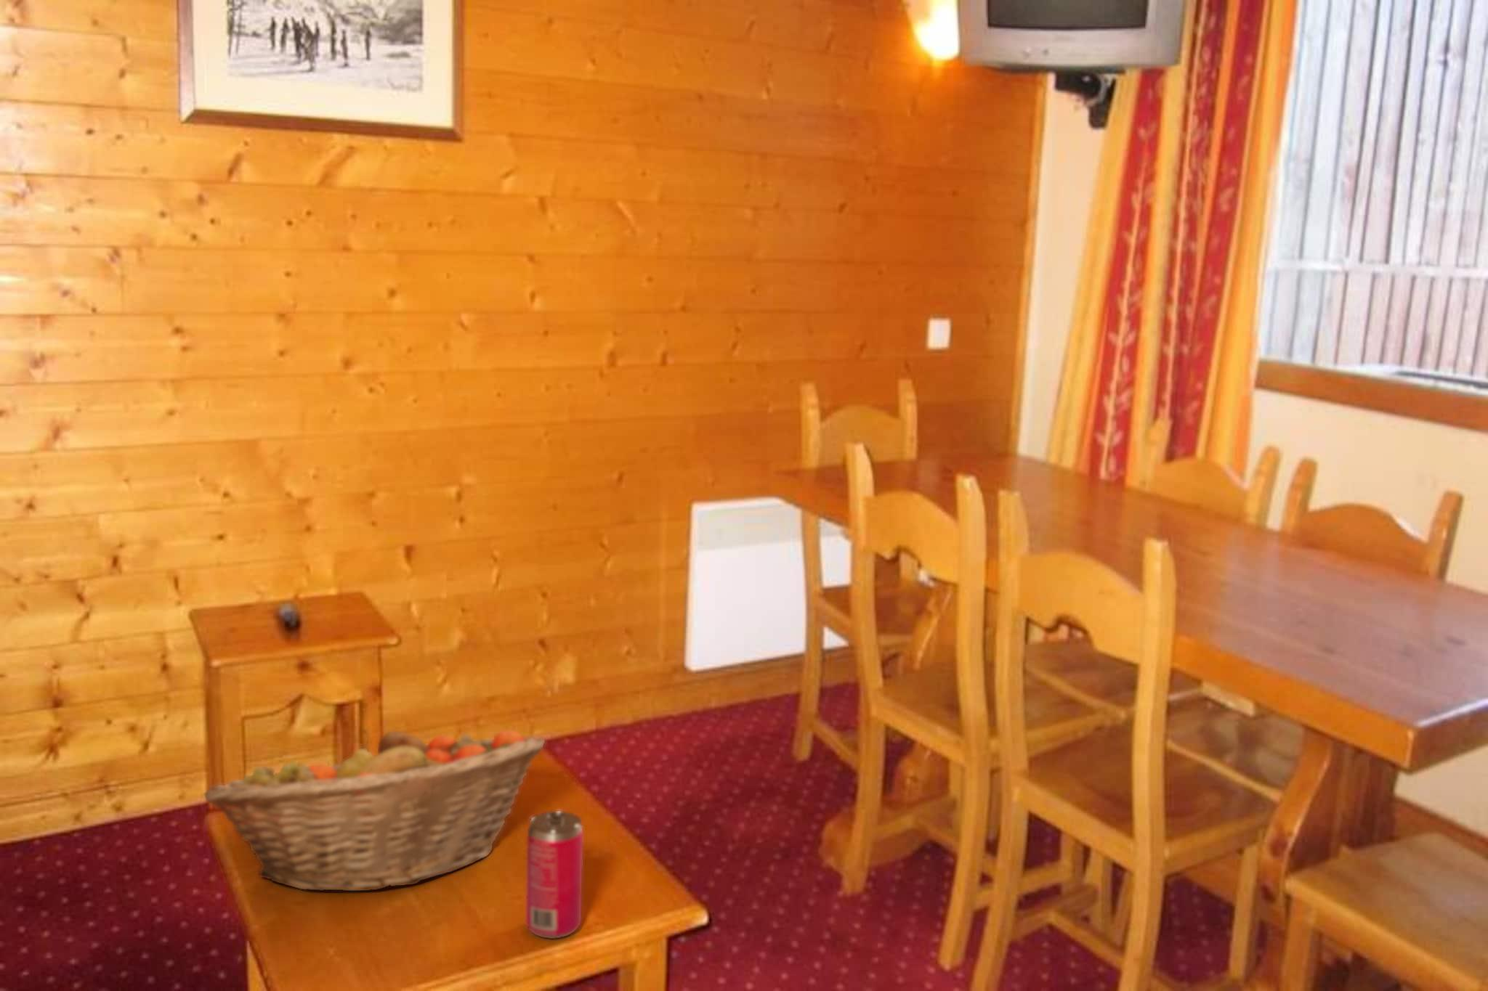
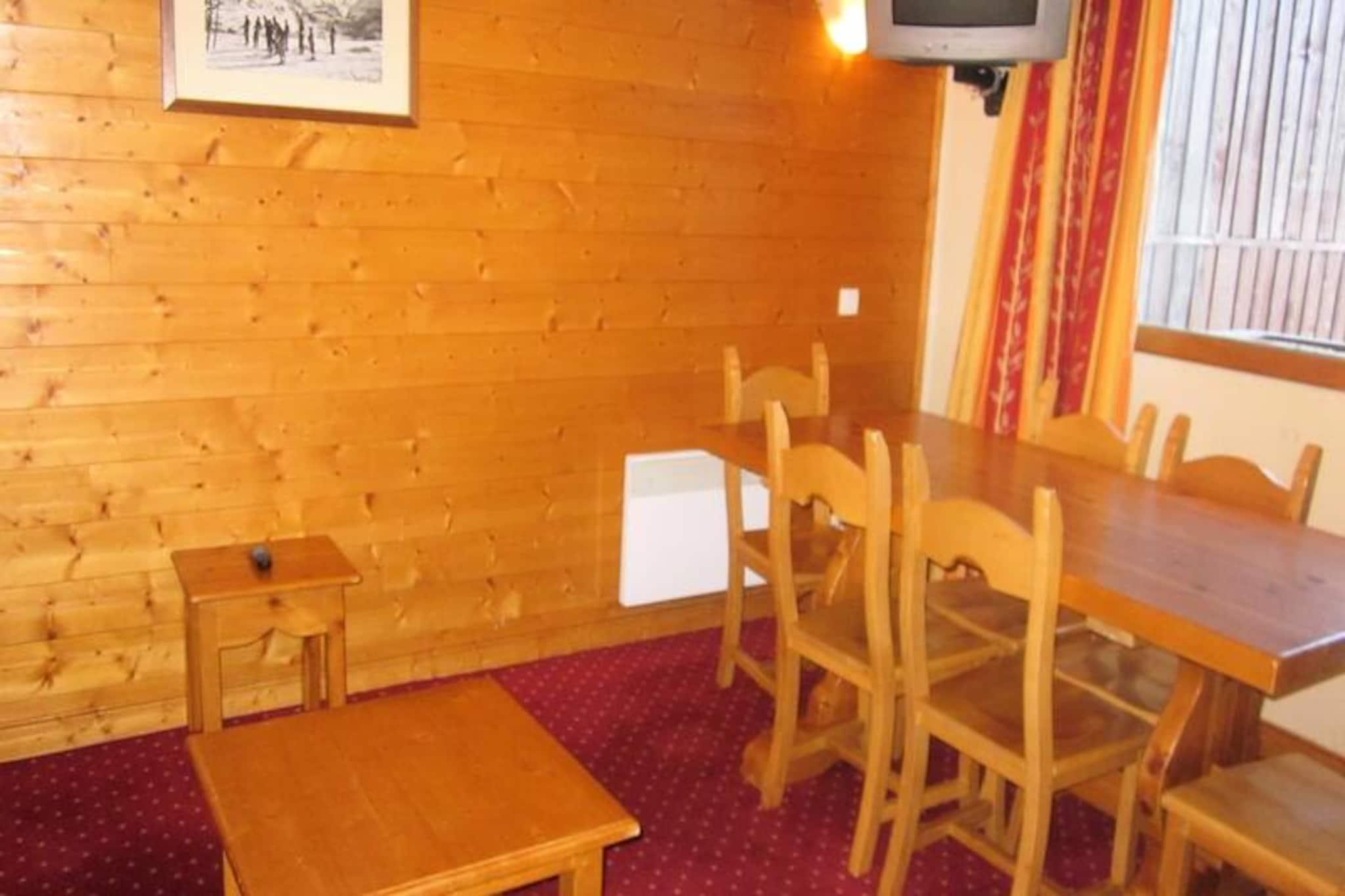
- beverage can [526,811,583,939]
- fruit basket [202,729,545,891]
